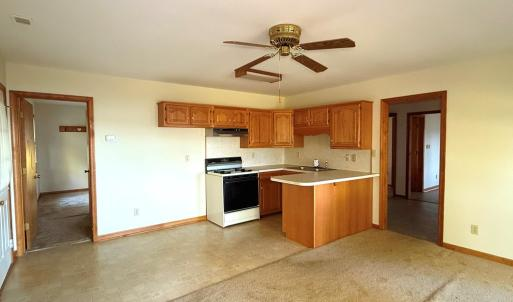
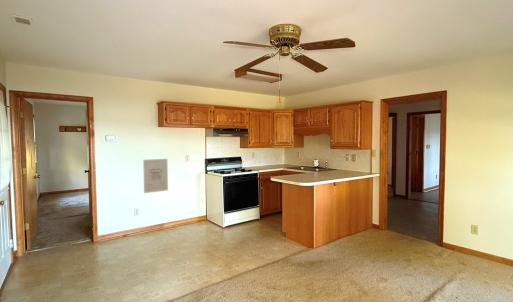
+ wall art [142,158,169,194]
